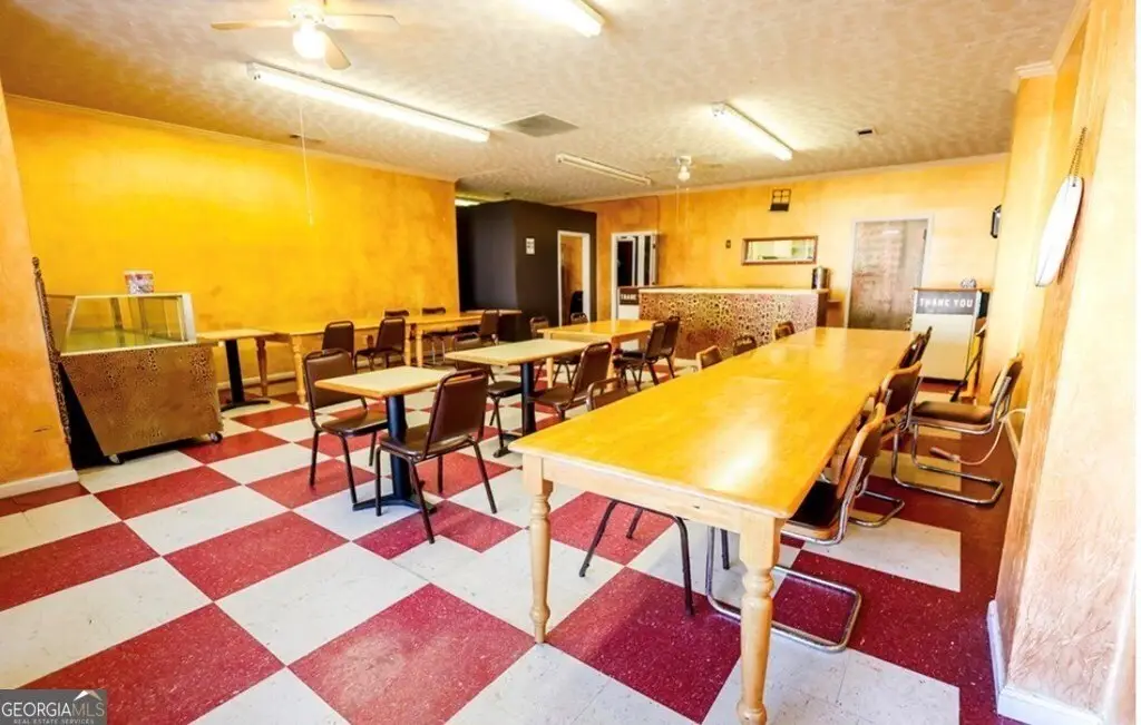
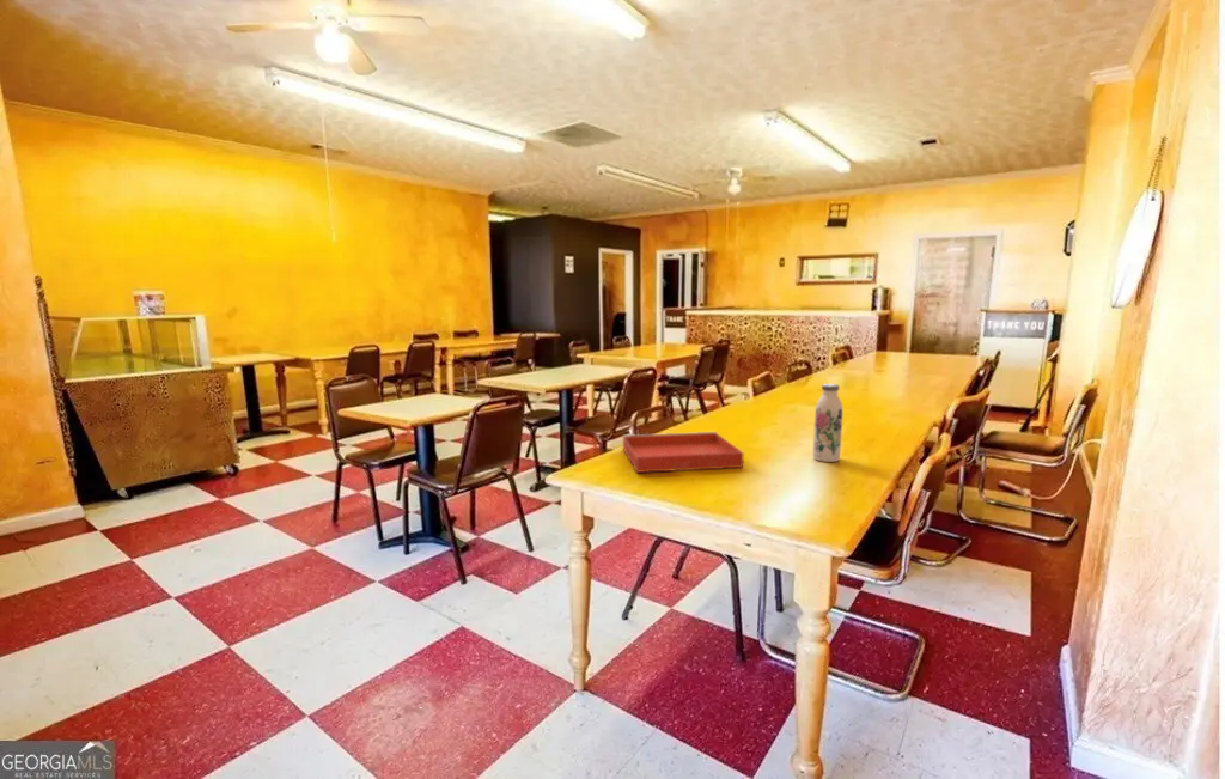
+ water bottle [812,383,843,463]
+ tray [622,431,745,474]
